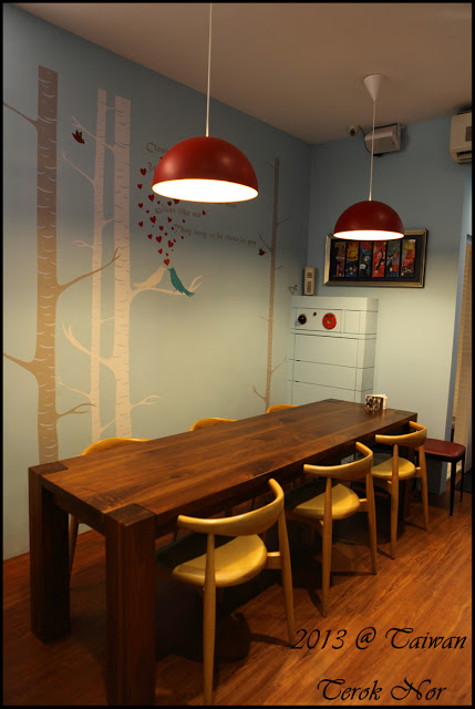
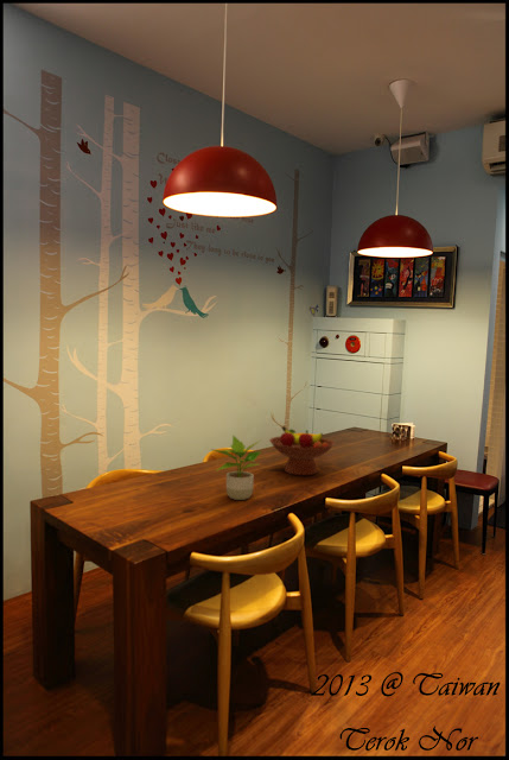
+ fruit bowl [268,425,336,476]
+ potted plant [209,433,263,501]
